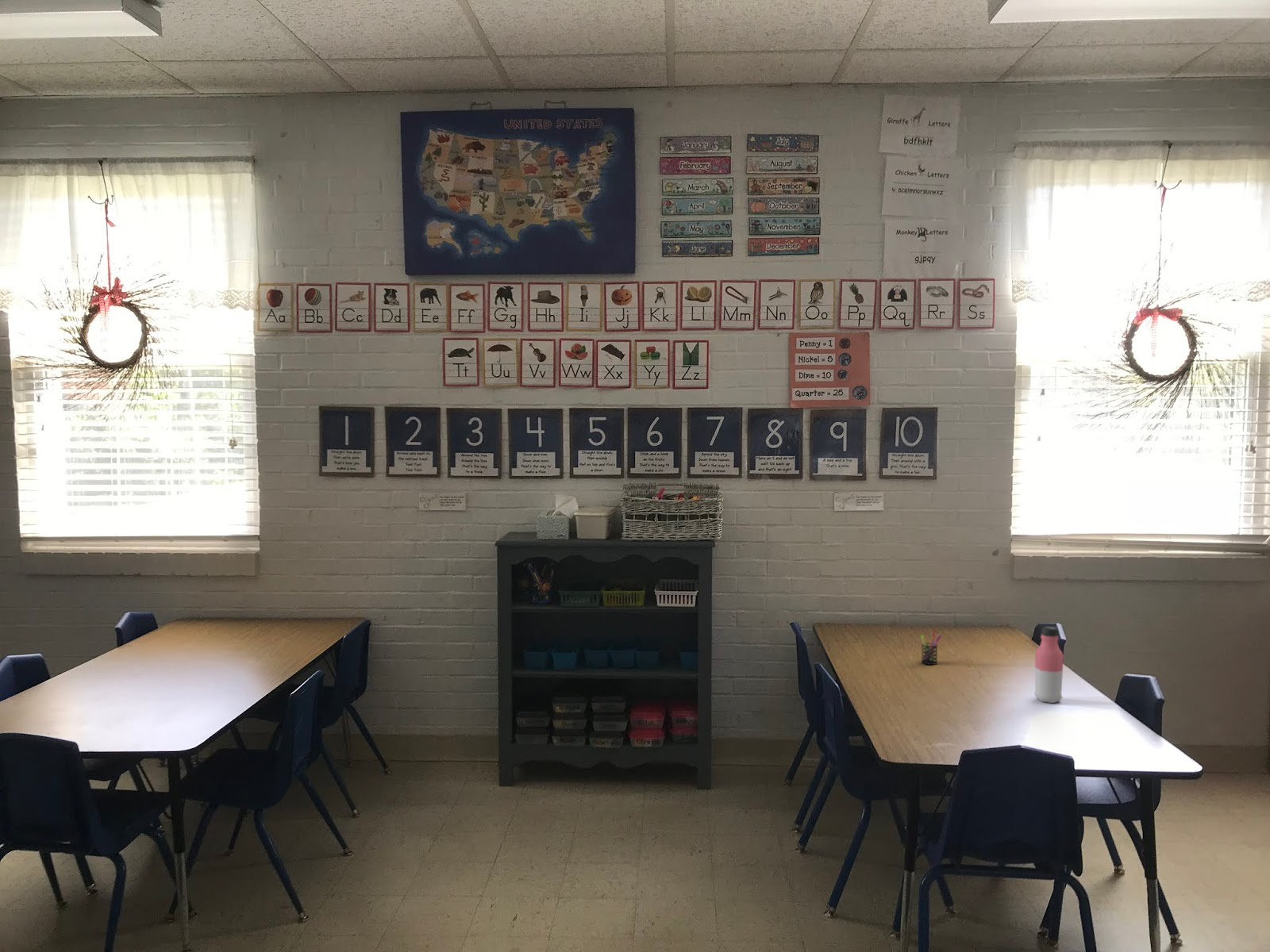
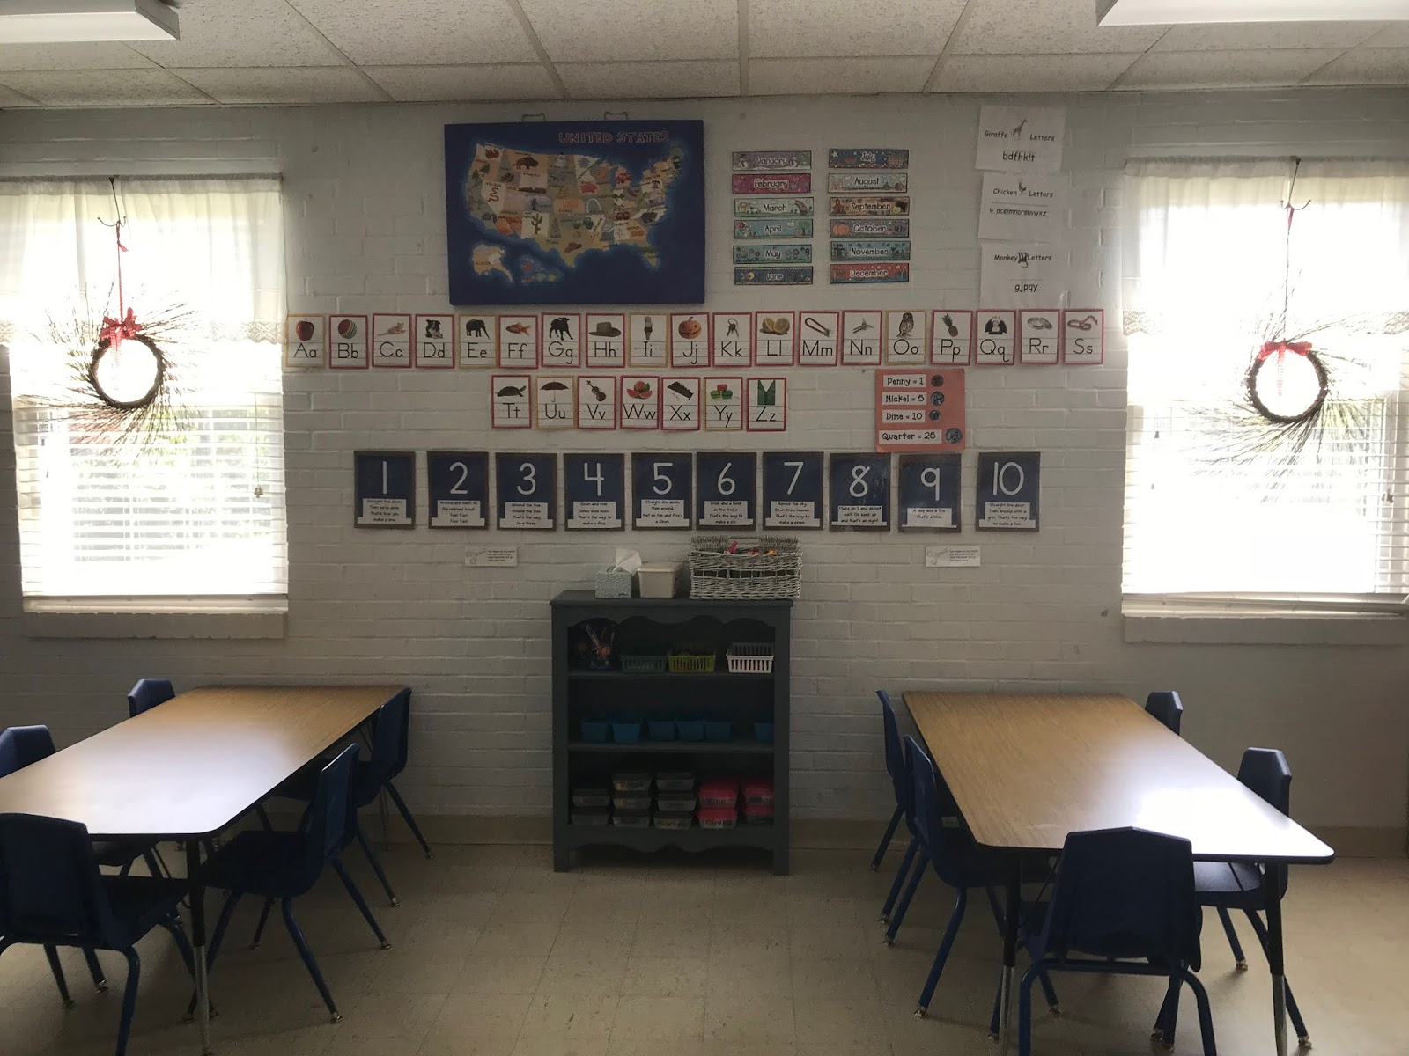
- water bottle [1033,625,1064,704]
- pen holder [919,630,942,666]
